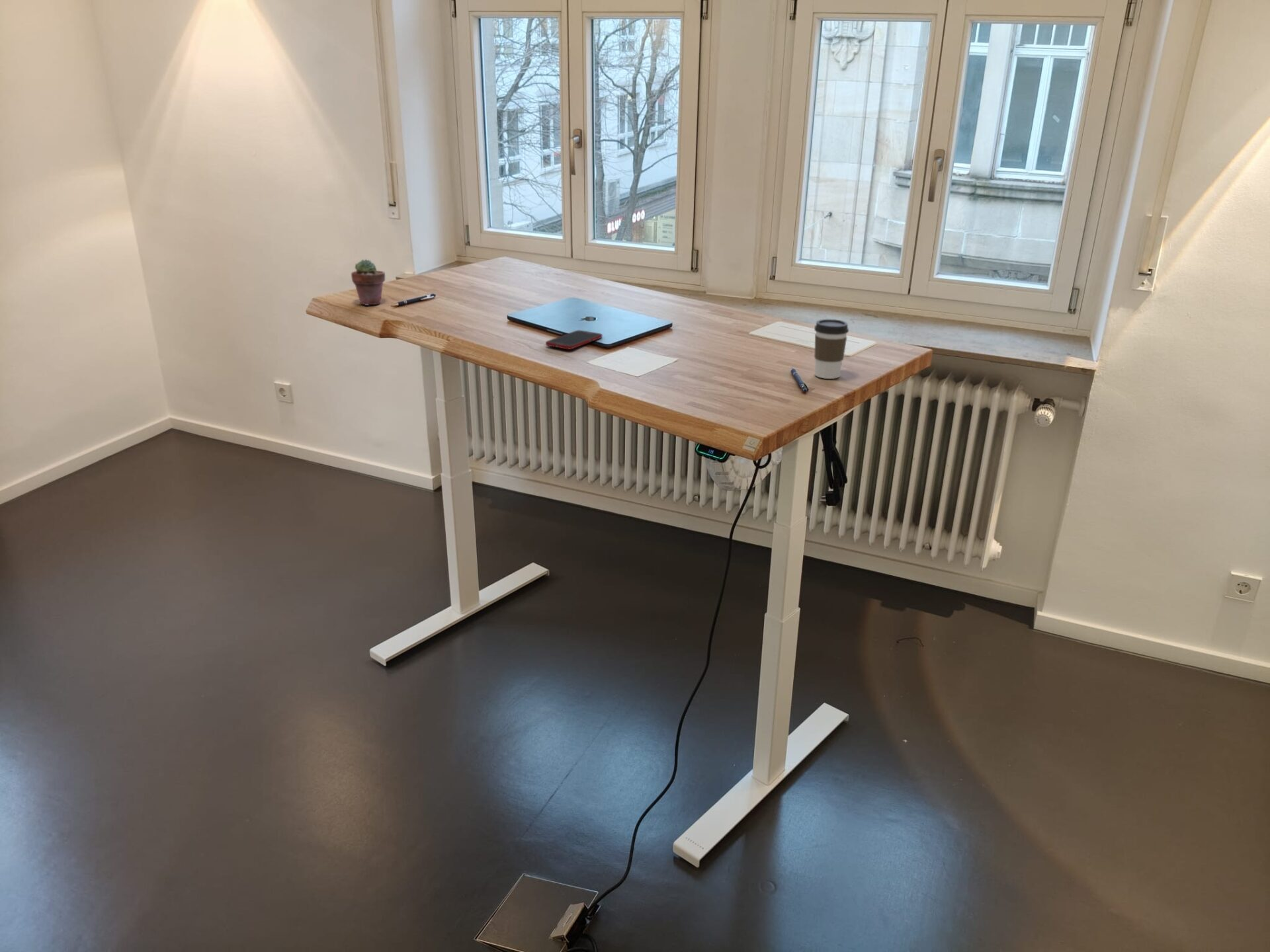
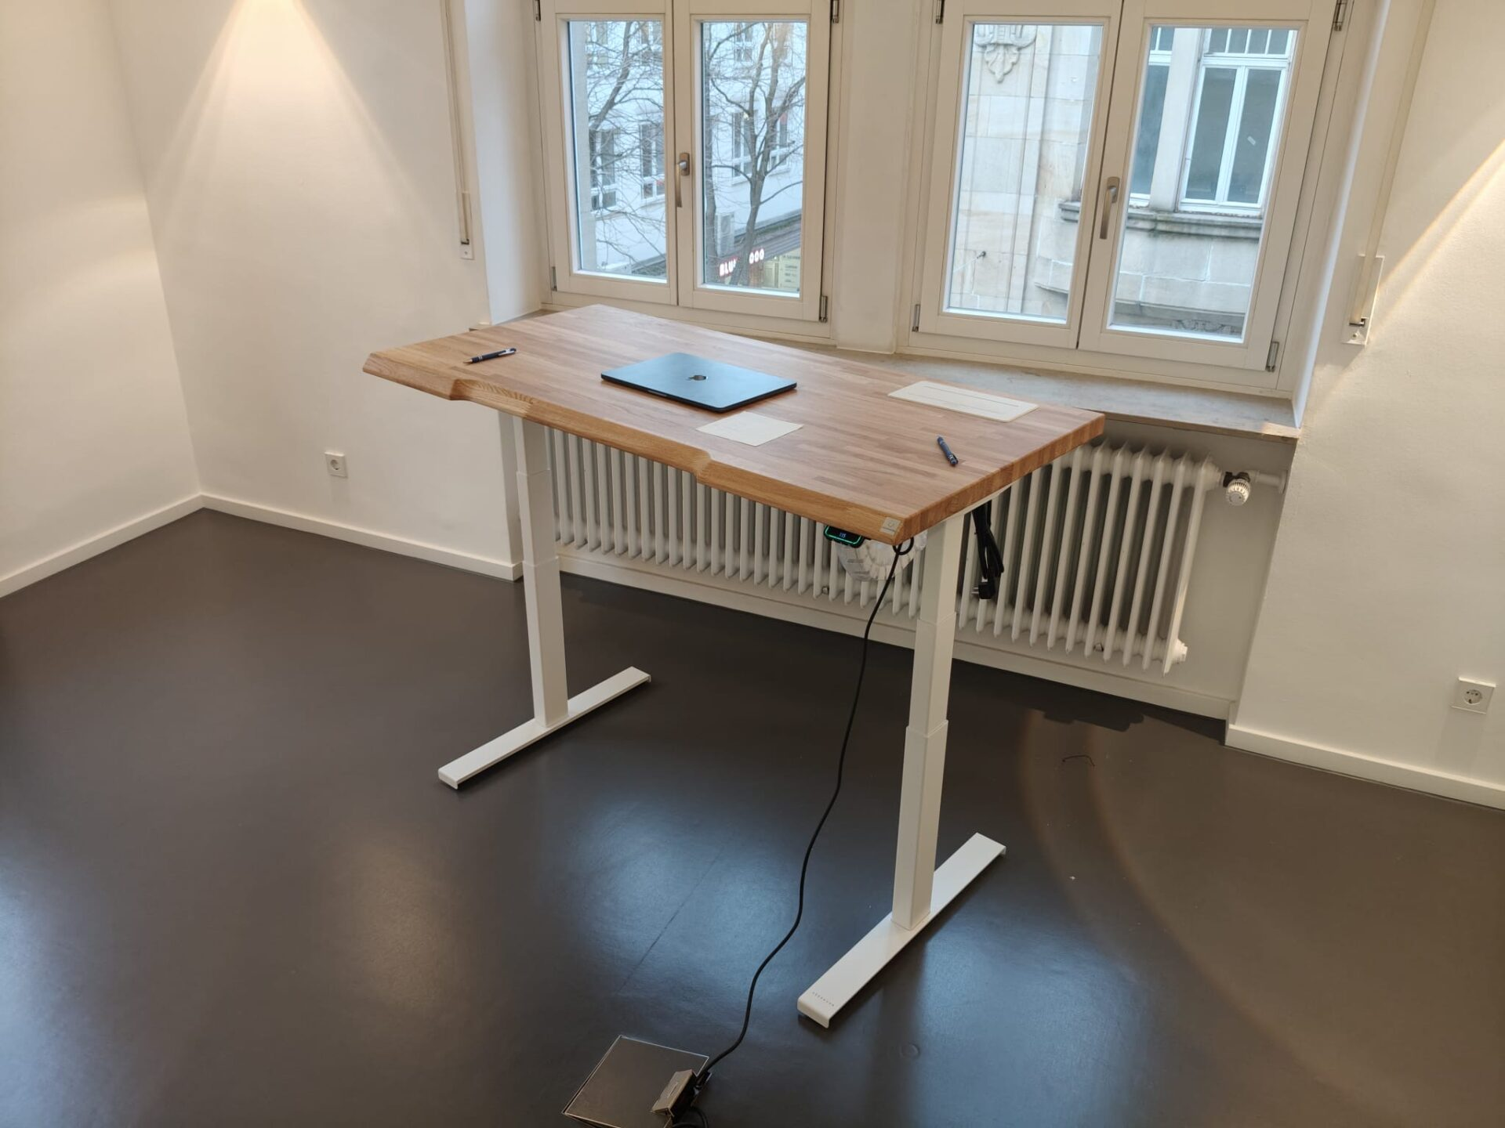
- coffee cup [814,319,849,379]
- potted succulent [351,258,386,306]
- cell phone [545,330,603,350]
